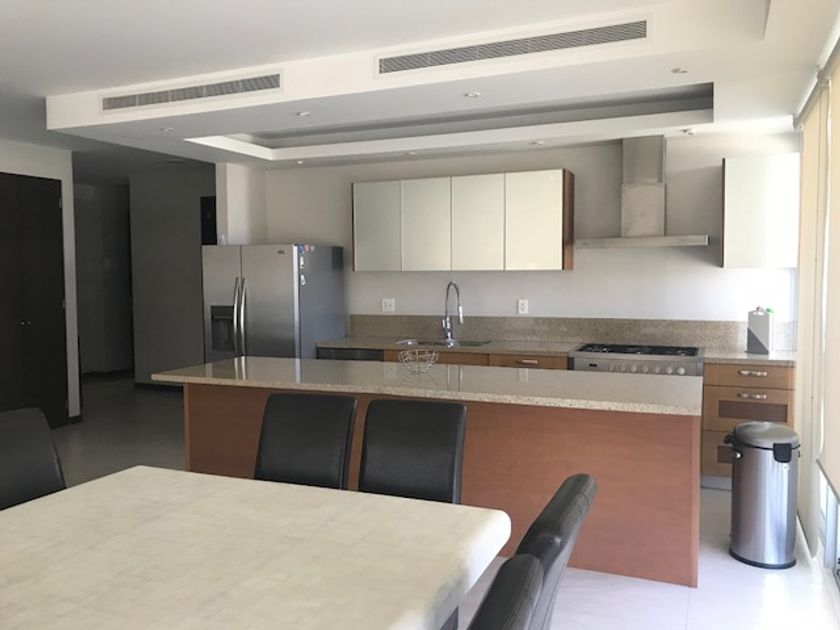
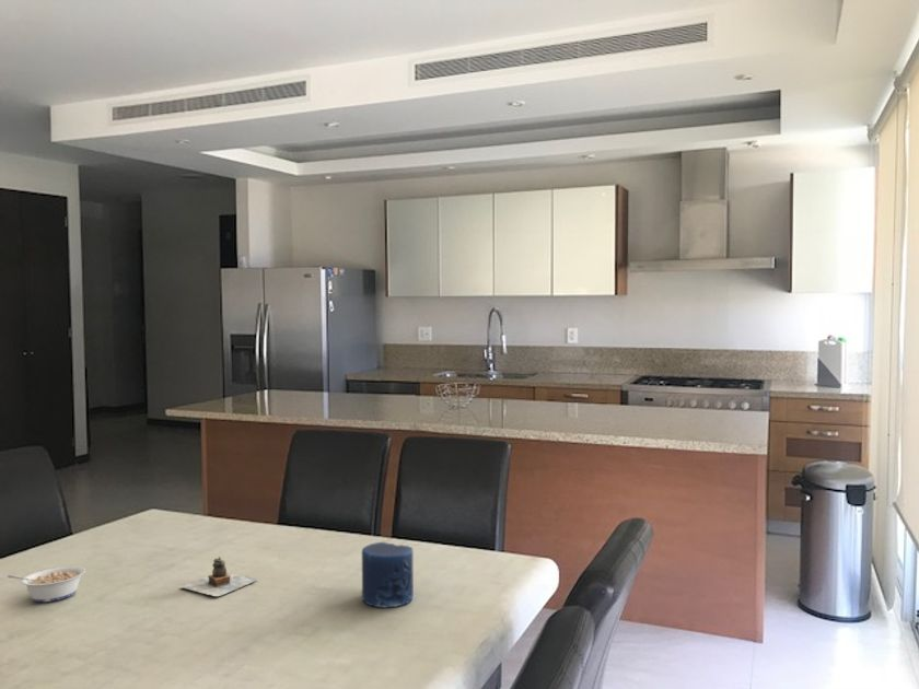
+ legume [7,565,86,603]
+ candle [361,541,415,608]
+ teapot [181,556,257,597]
